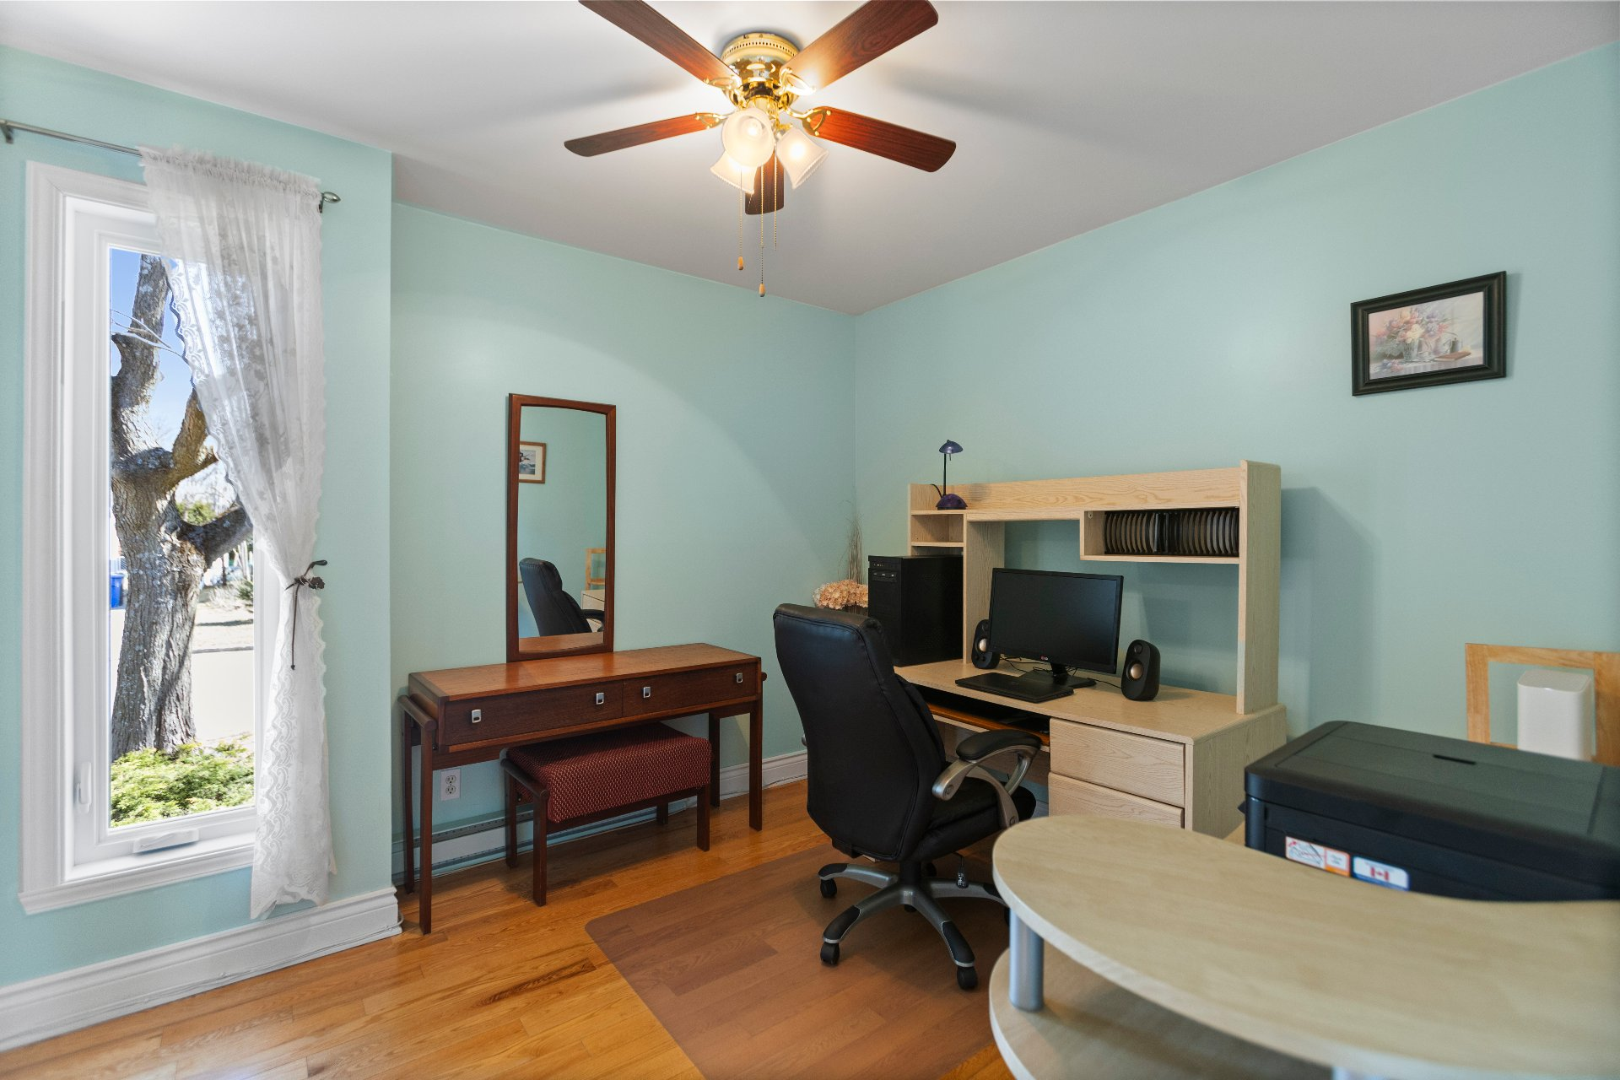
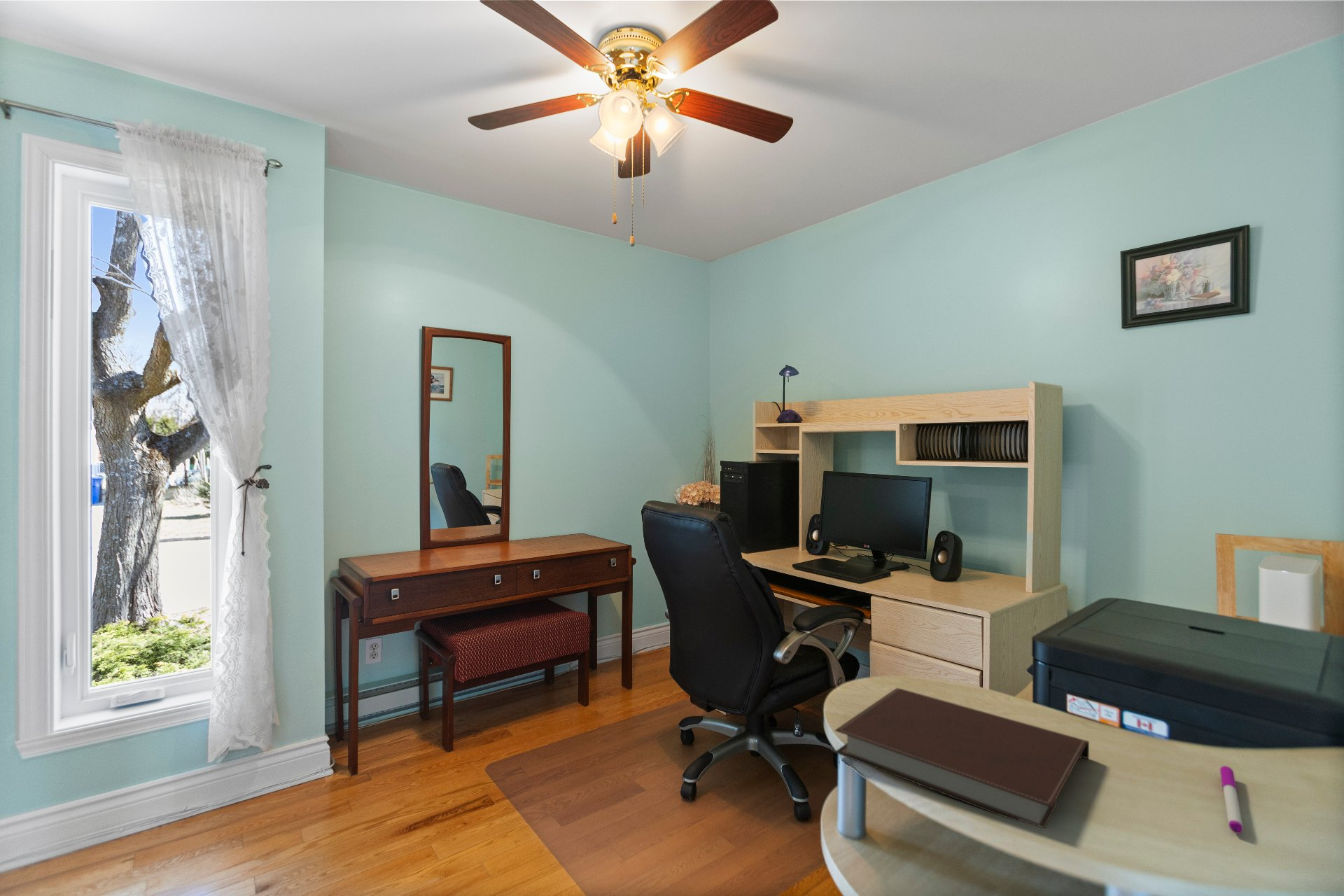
+ pen [1219,765,1244,834]
+ notebook [834,687,1090,829]
